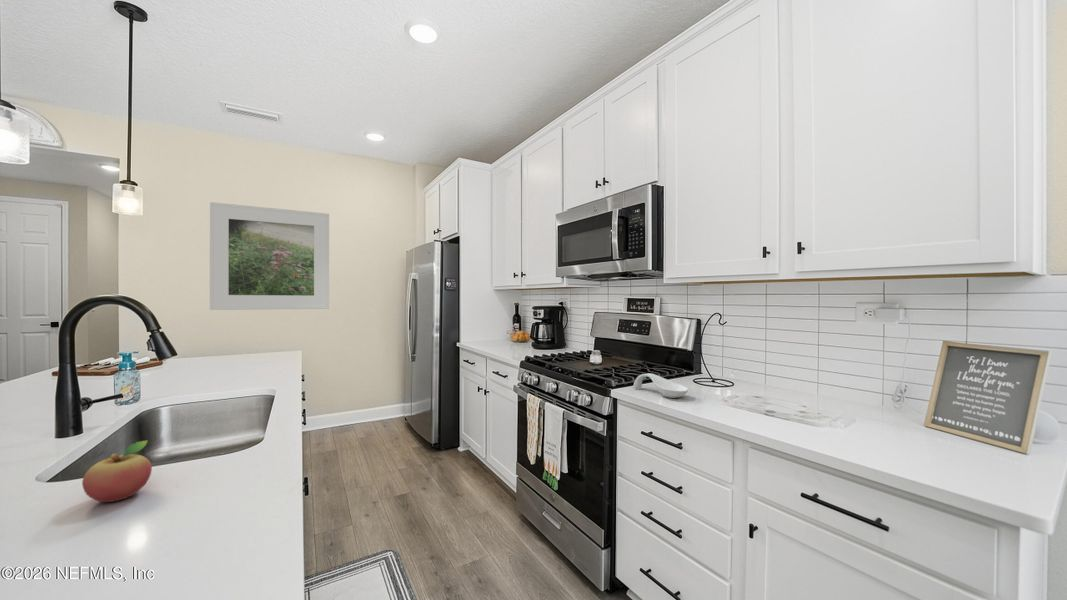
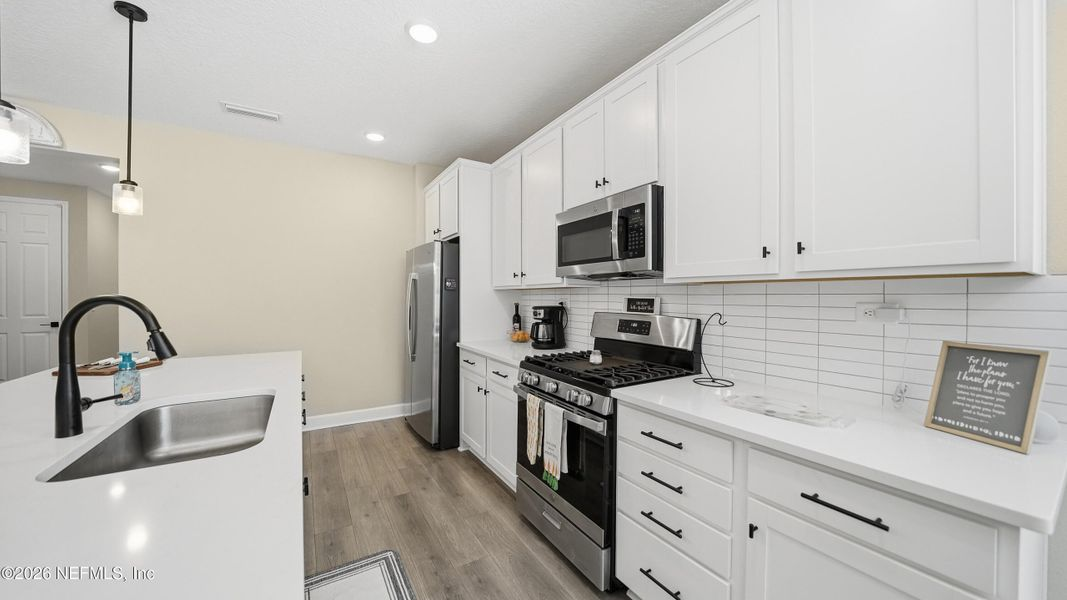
- fruit [81,440,153,503]
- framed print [209,201,330,311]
- spoon rest [633,372,689,399]
